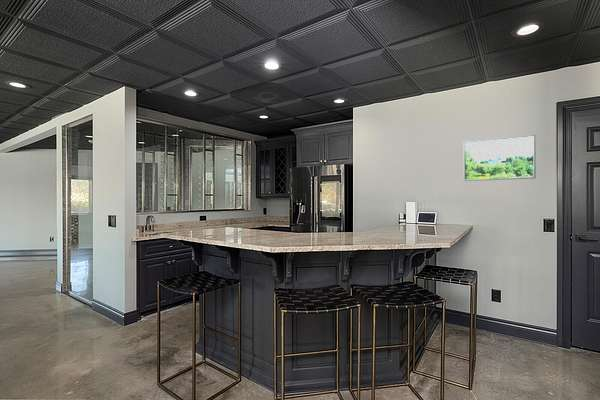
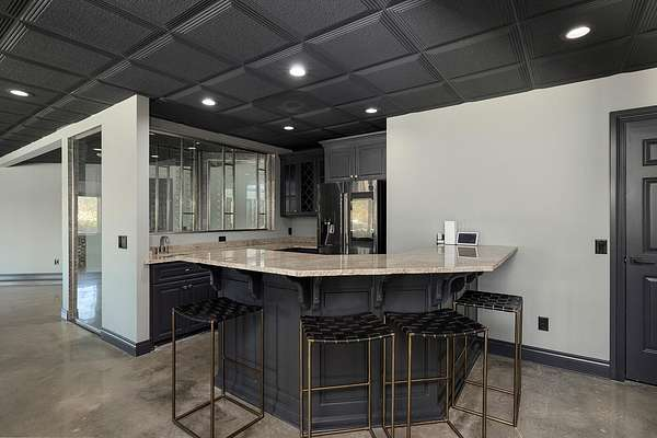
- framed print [462,134,537,182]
